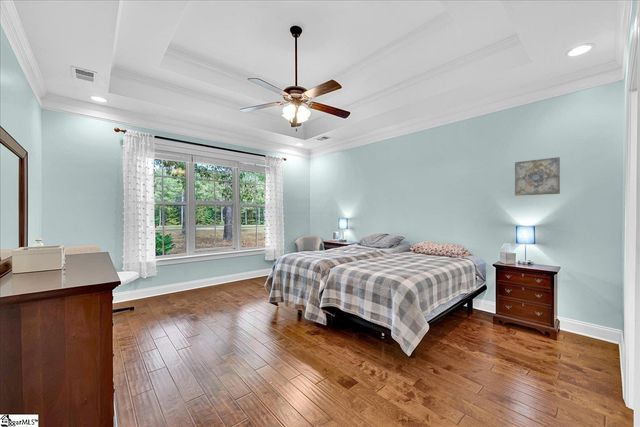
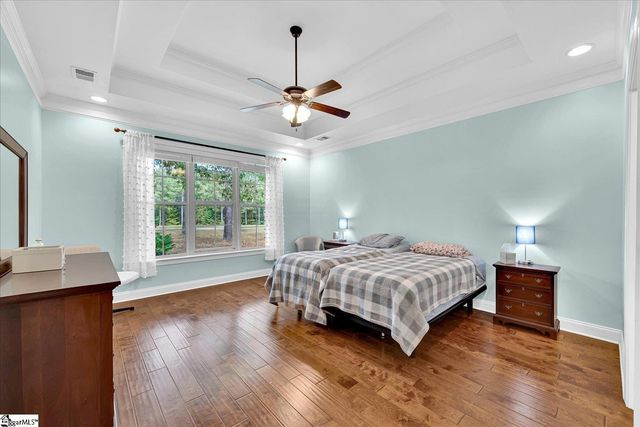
- wall art [514,156,561,197]
